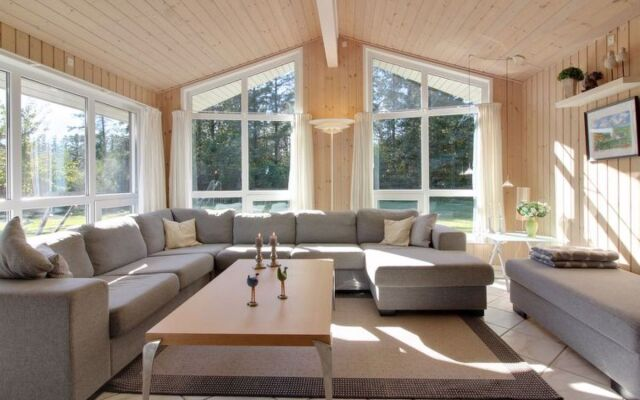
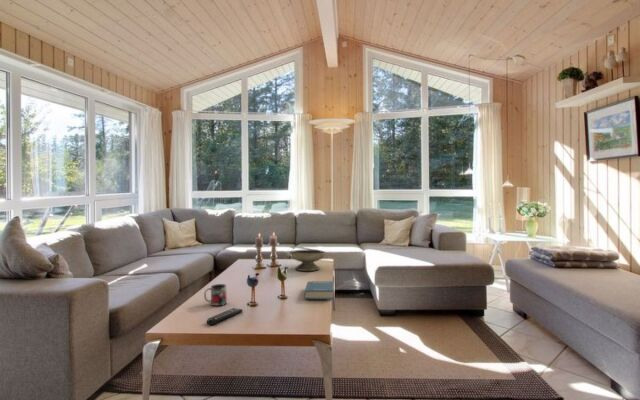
+ book [303,280,334,300]
+ mug [203,283,228,307]
+ remote control [206,307,243,326]
+ decorative bowl [288,249,326,272]
